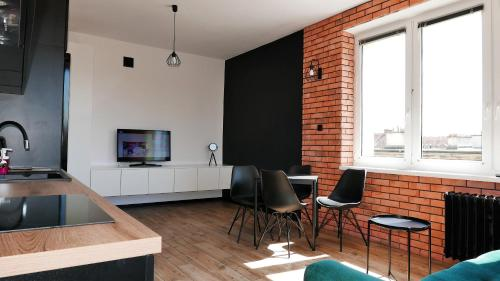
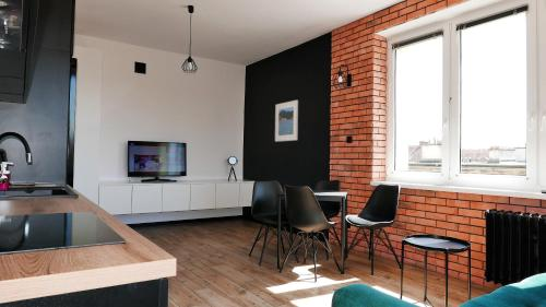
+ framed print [274,99,299,142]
